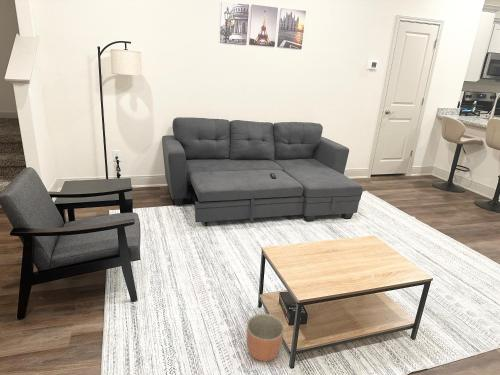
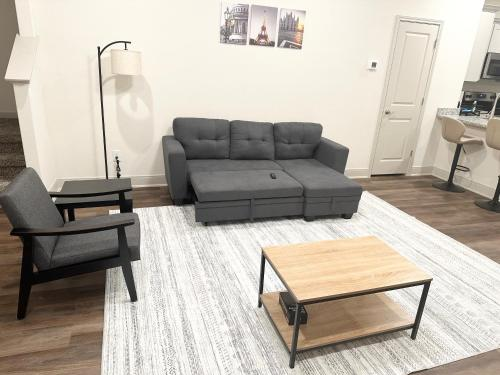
- planter [246,313,285,363]
